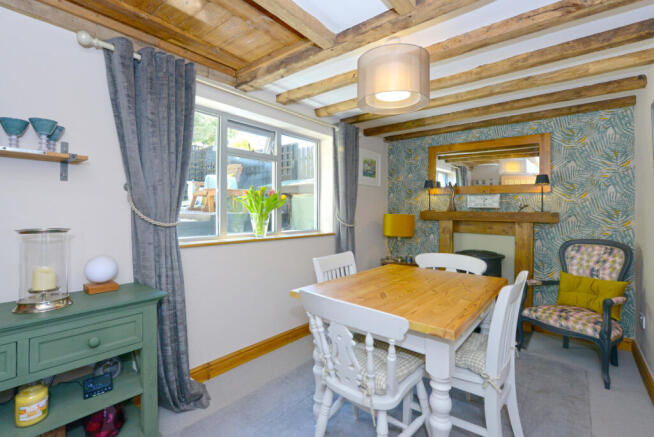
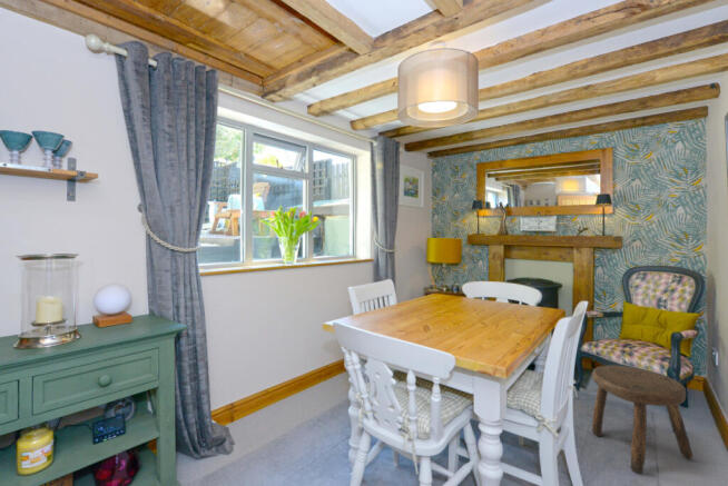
+ stool [591,365,693,475]
